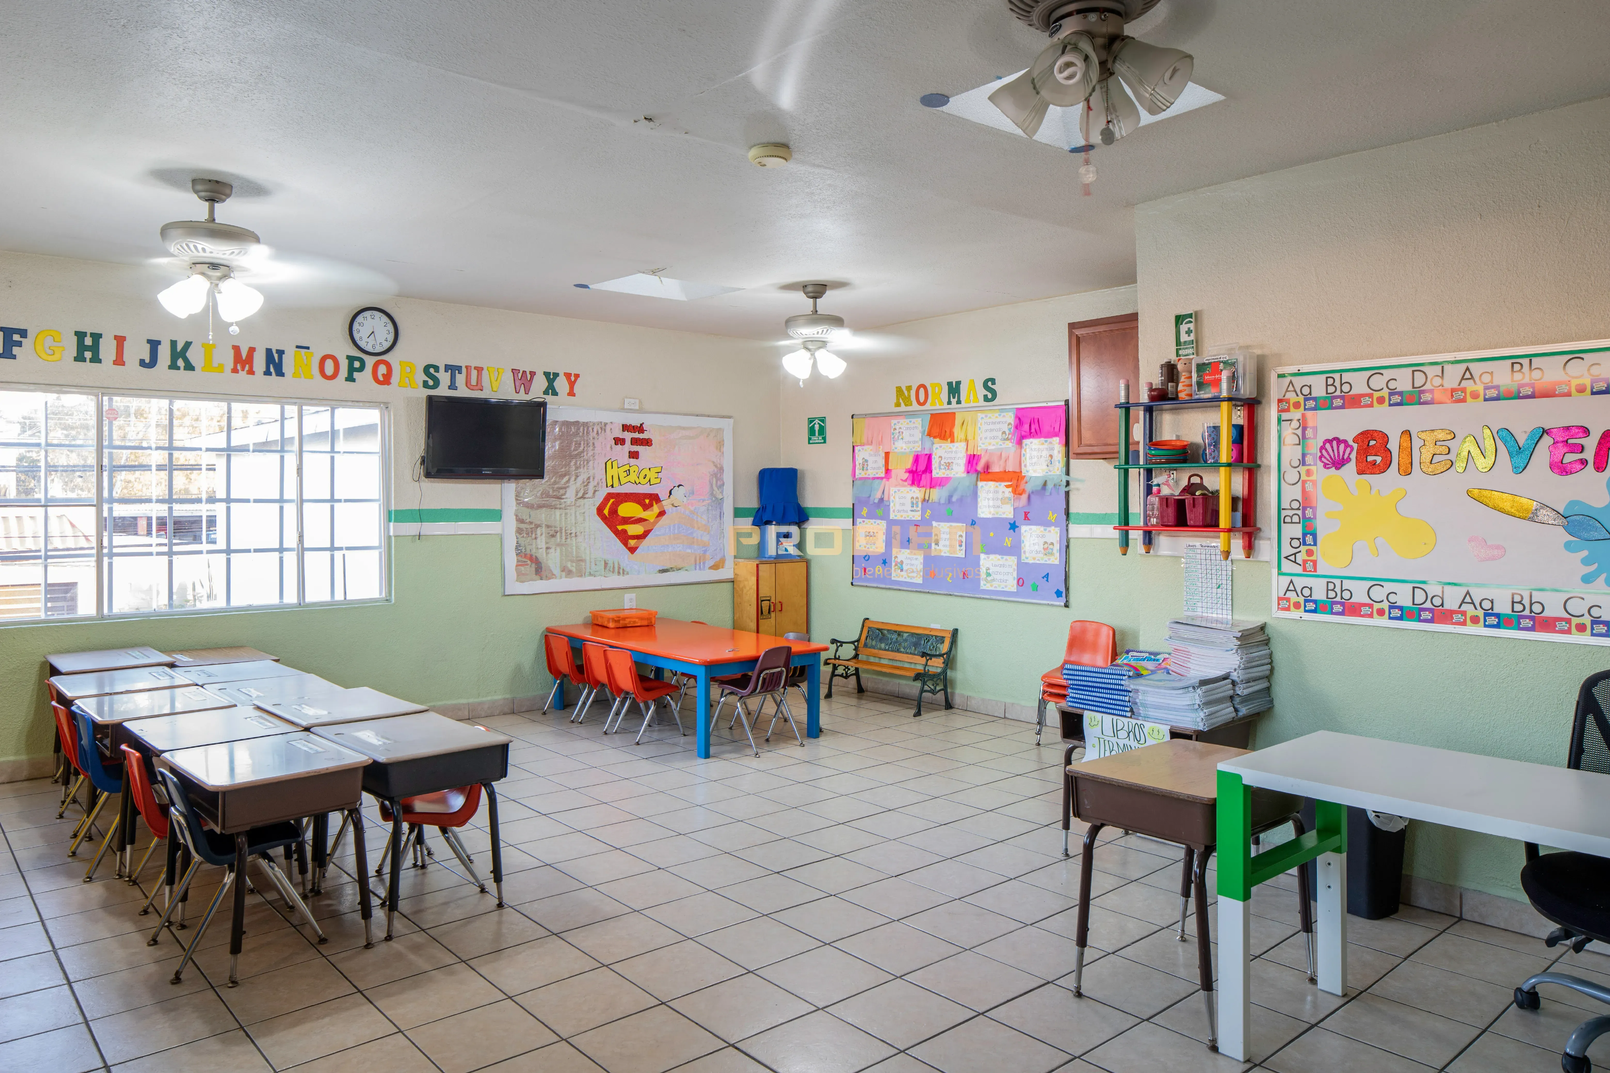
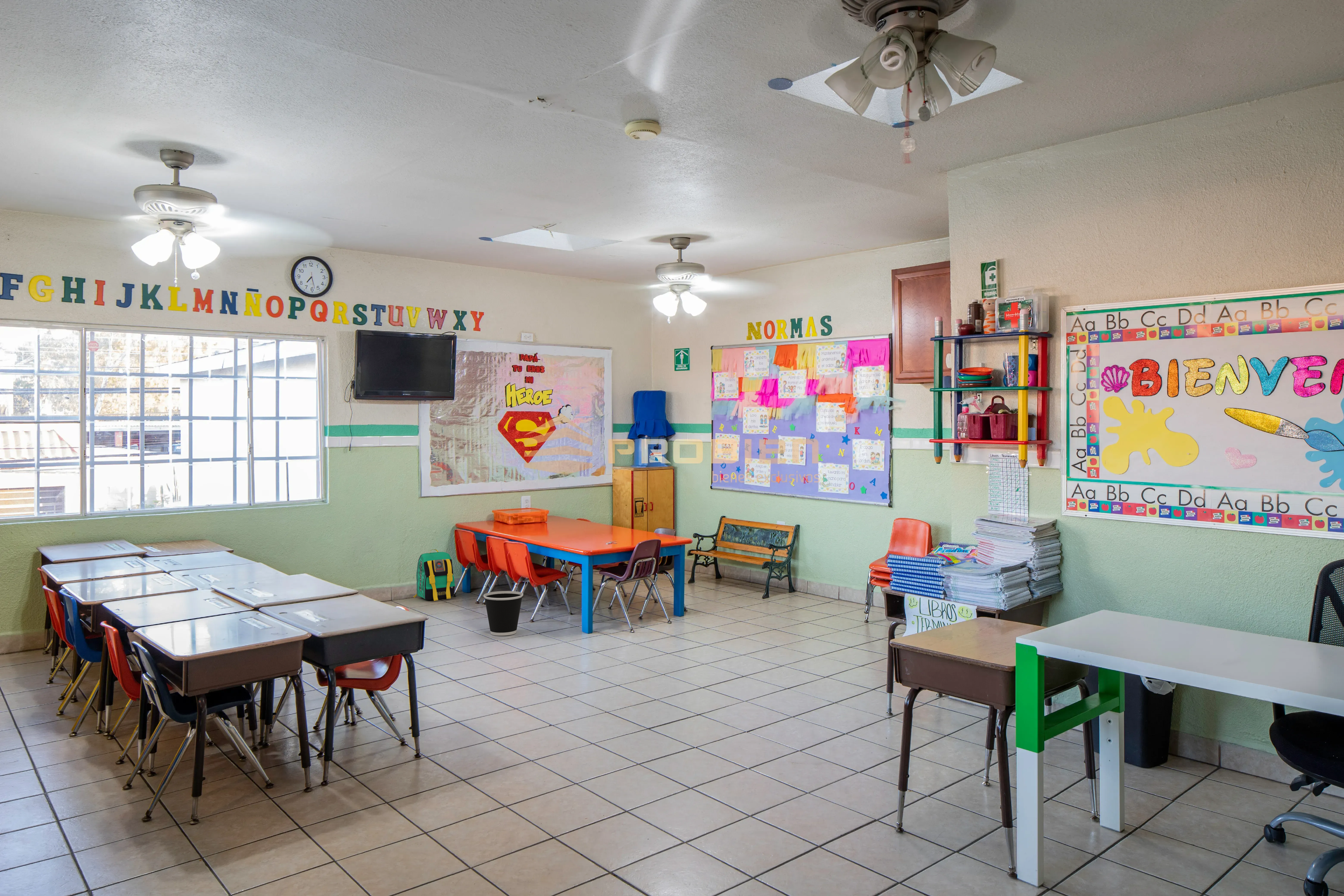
+ wastebasket [483,591,524,636]
+ backpack [413,549,455,601]
